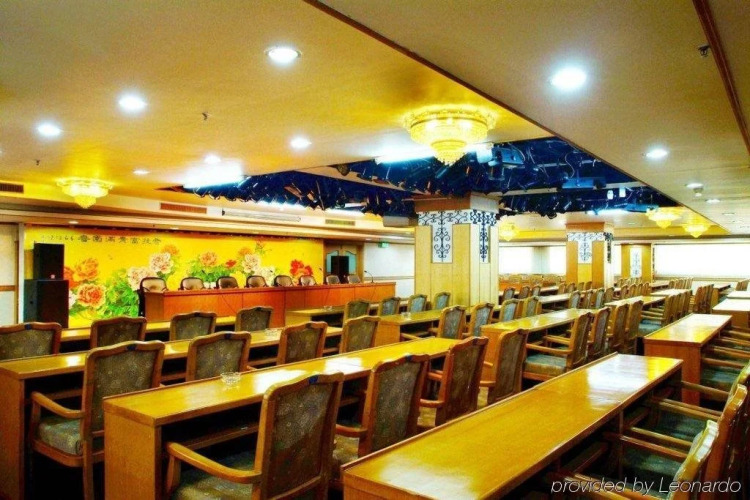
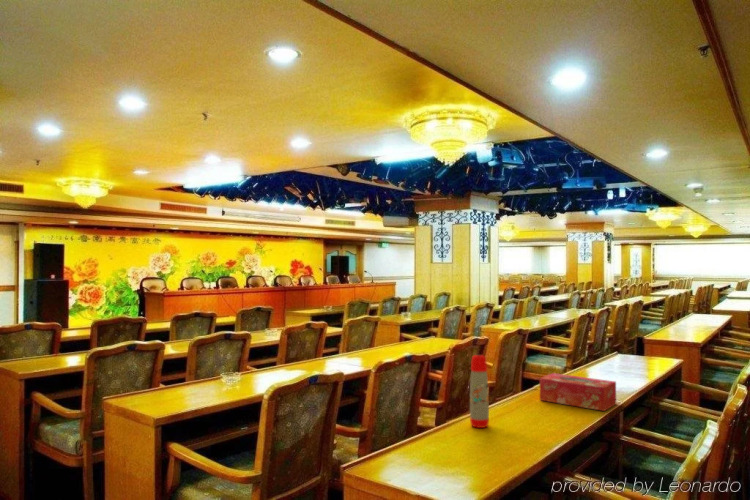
+ tissue box [539,372,617,412]
+ water bottle [469,354,490,429]
